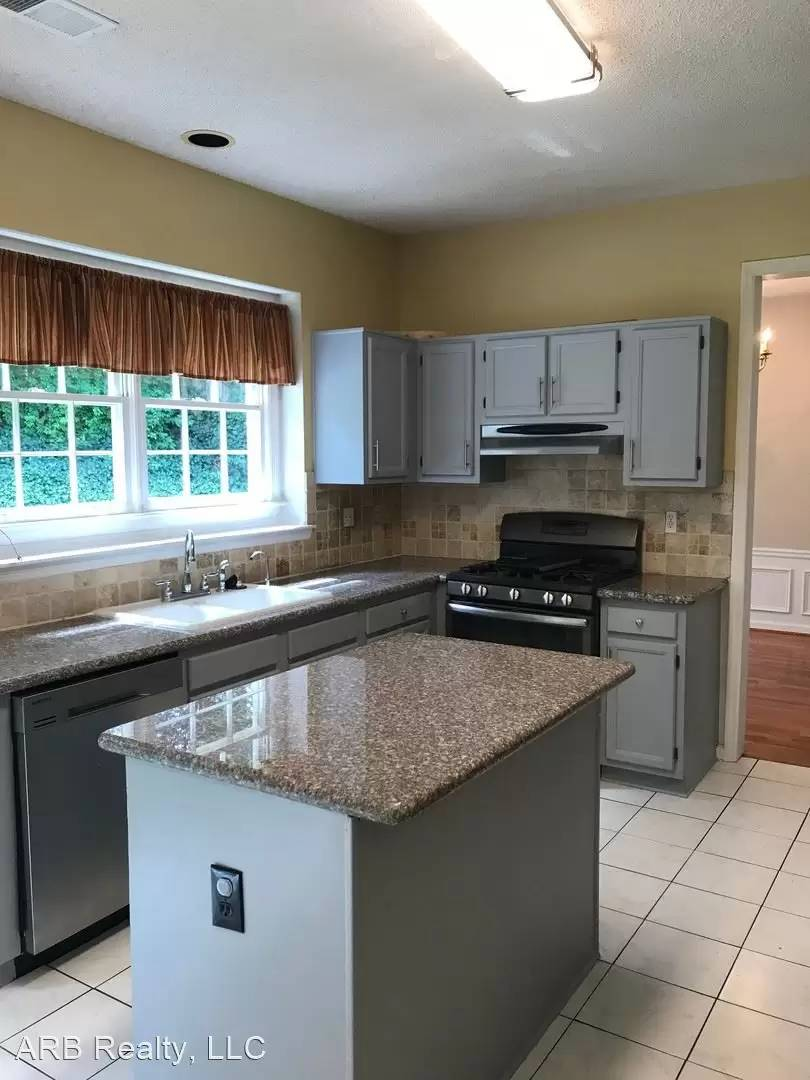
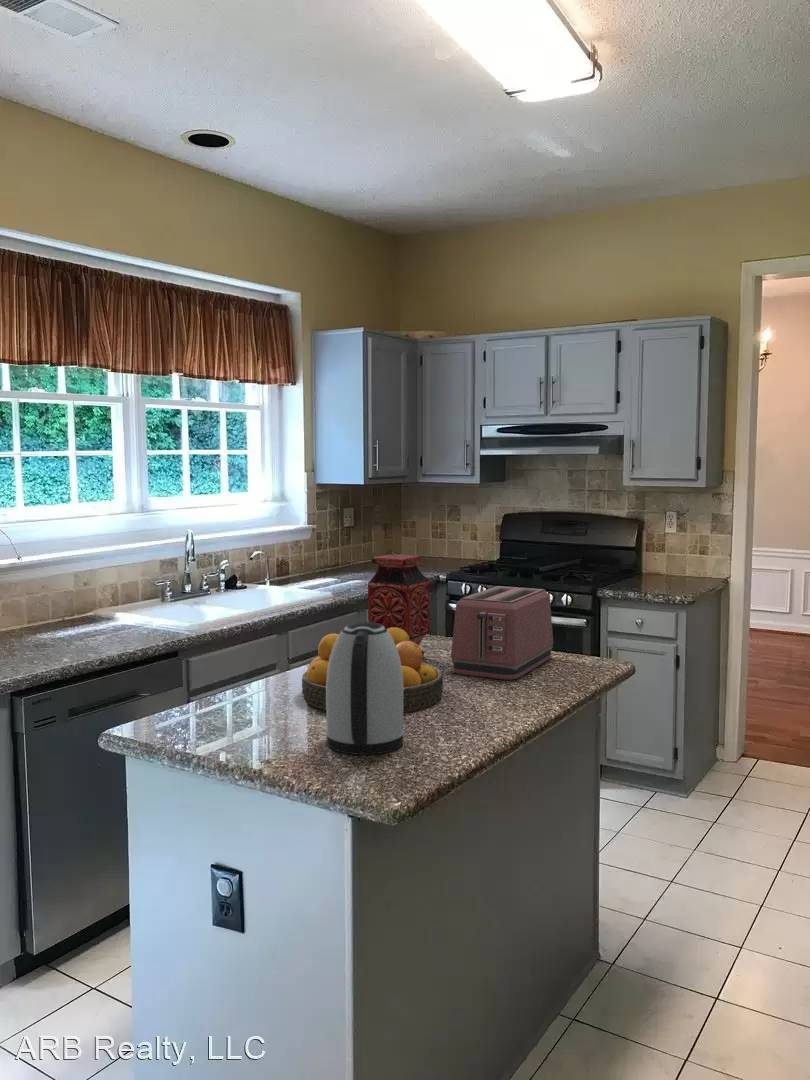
+ kettle [325,621,405,756]
+ vase [367,553,431,657]
+ fruit bowl [301,627,444,713]
+ toaster [450,585,554,681]
